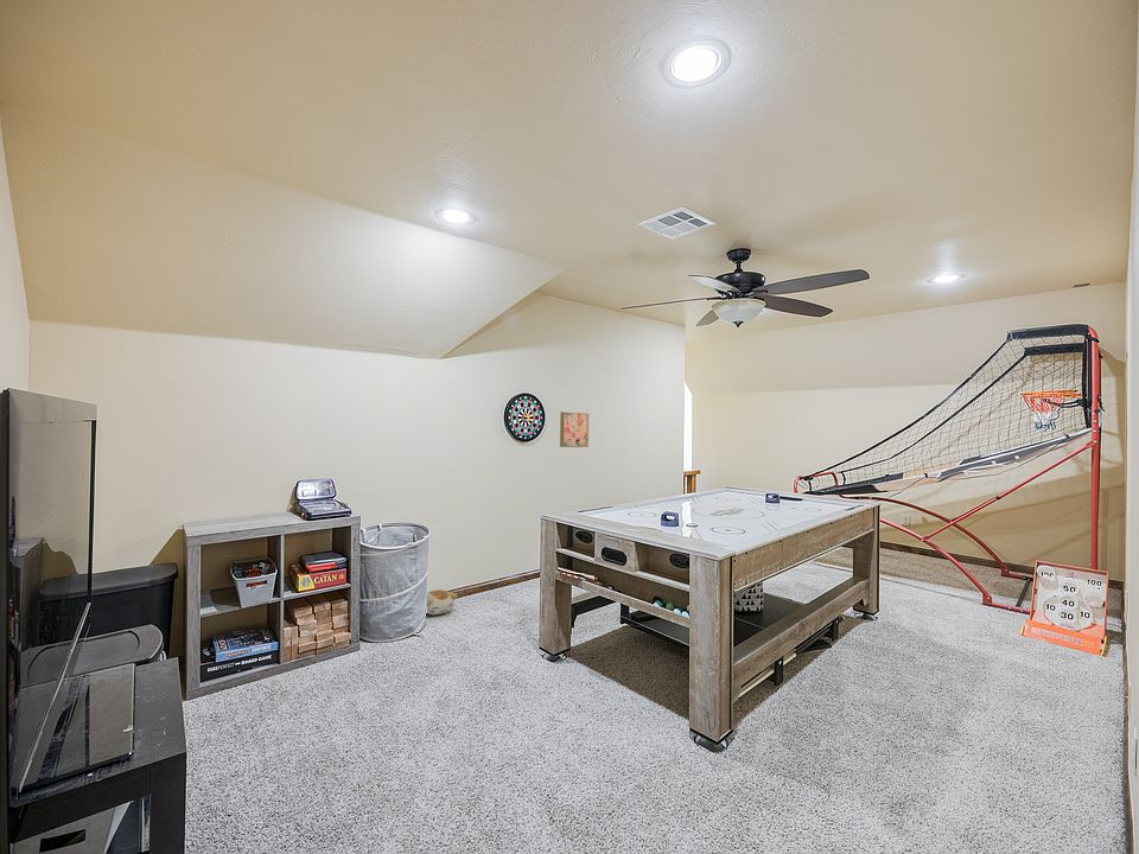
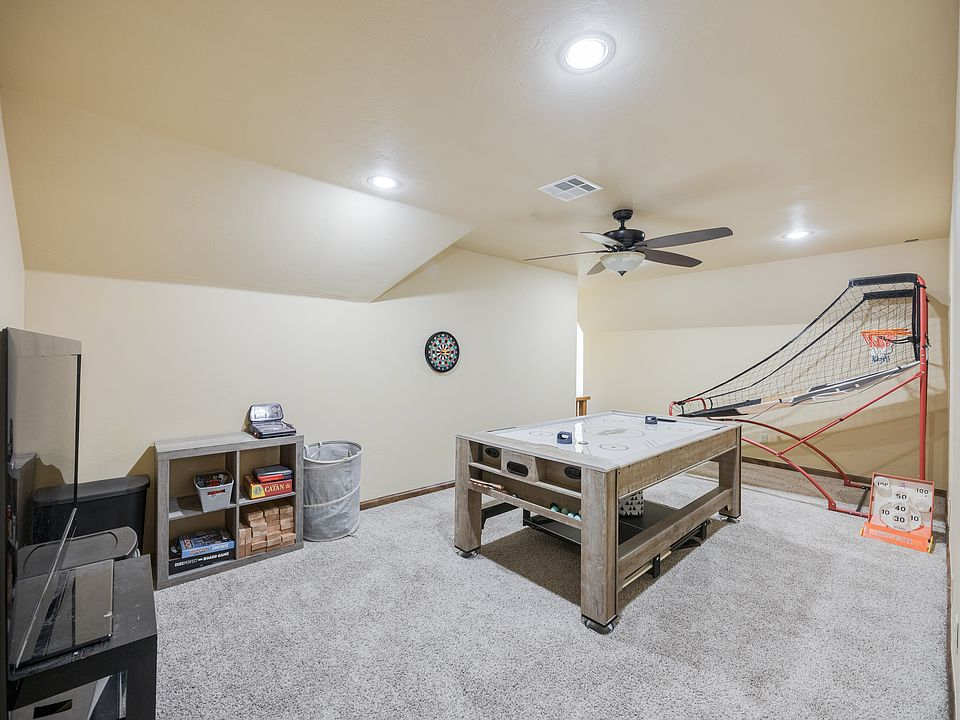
- wall art [559,410,590,448]
- plush toy [426,588,458,616]
